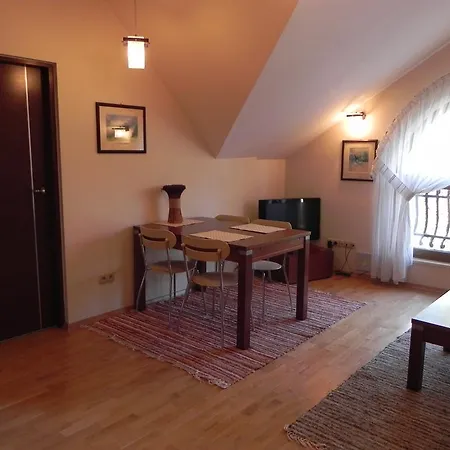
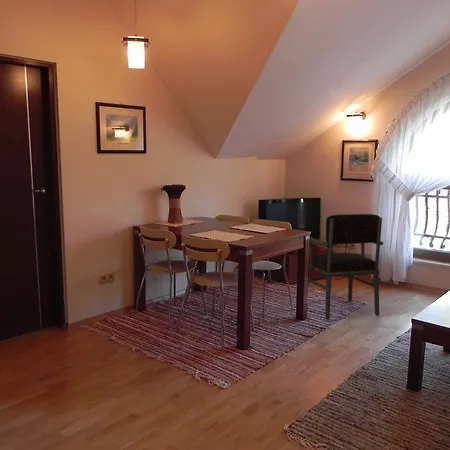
+ armchair [308,213,384,321]
